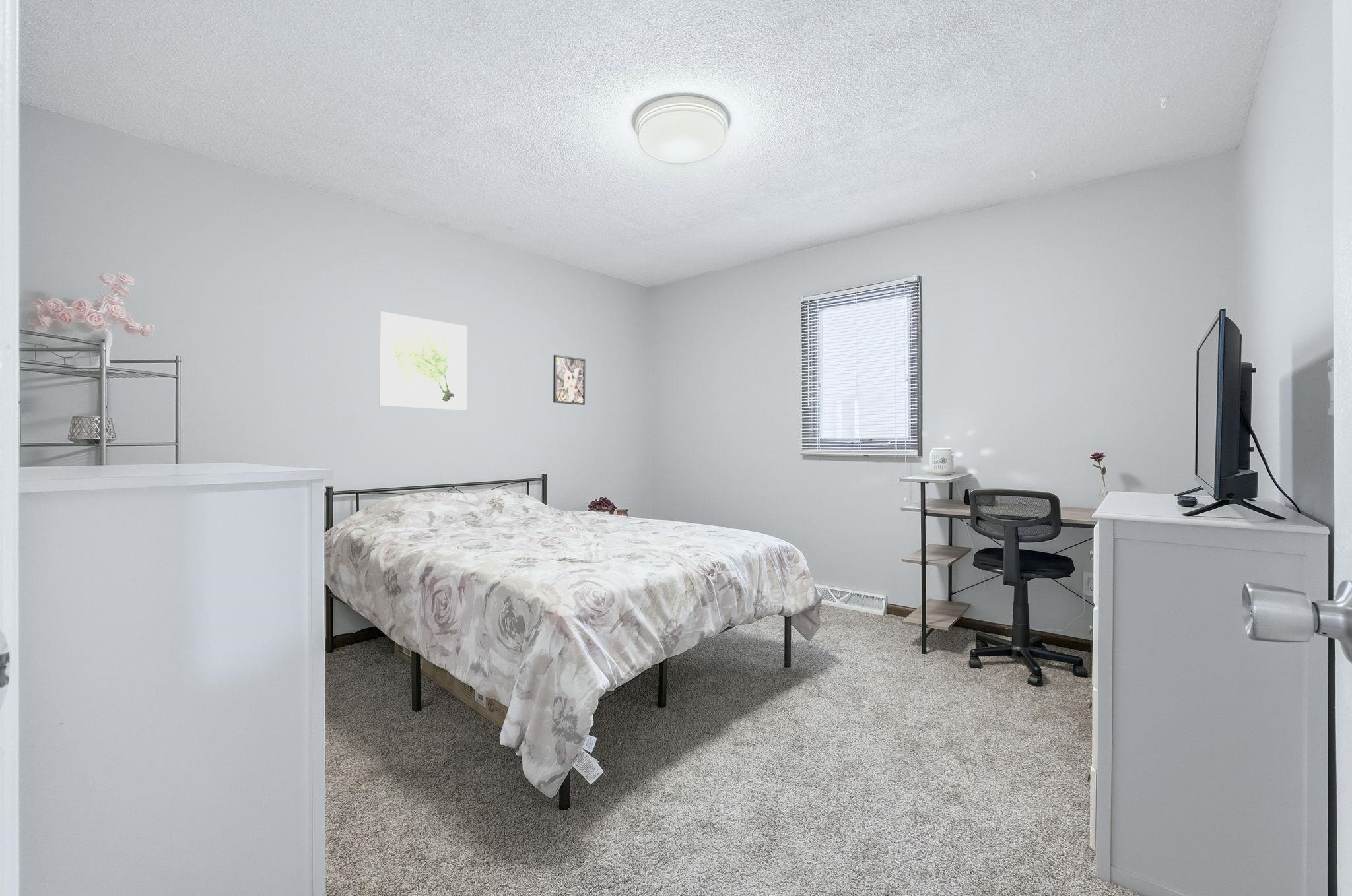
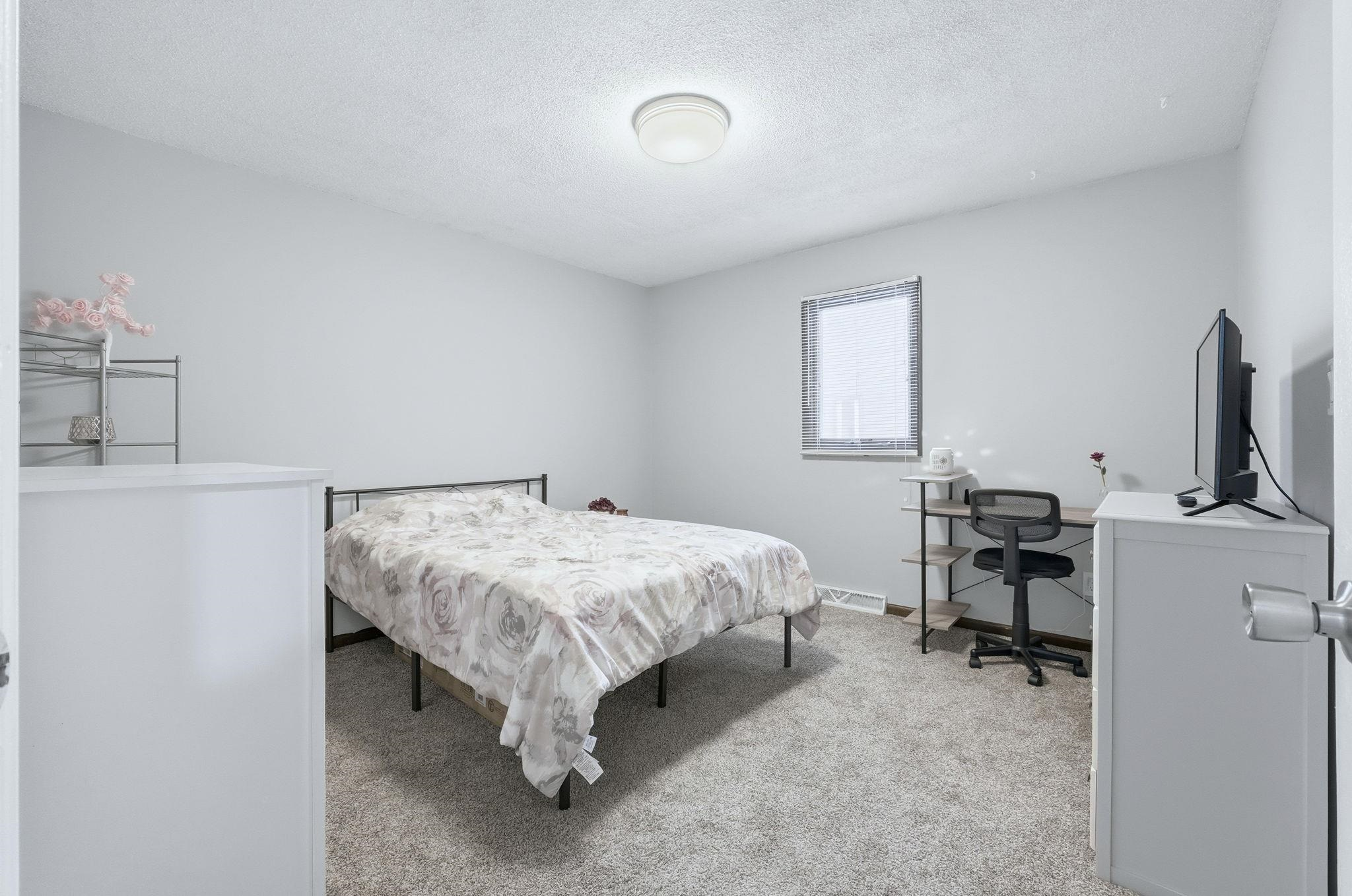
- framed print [553,354,586,406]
- wall art [379,311,468,411]
